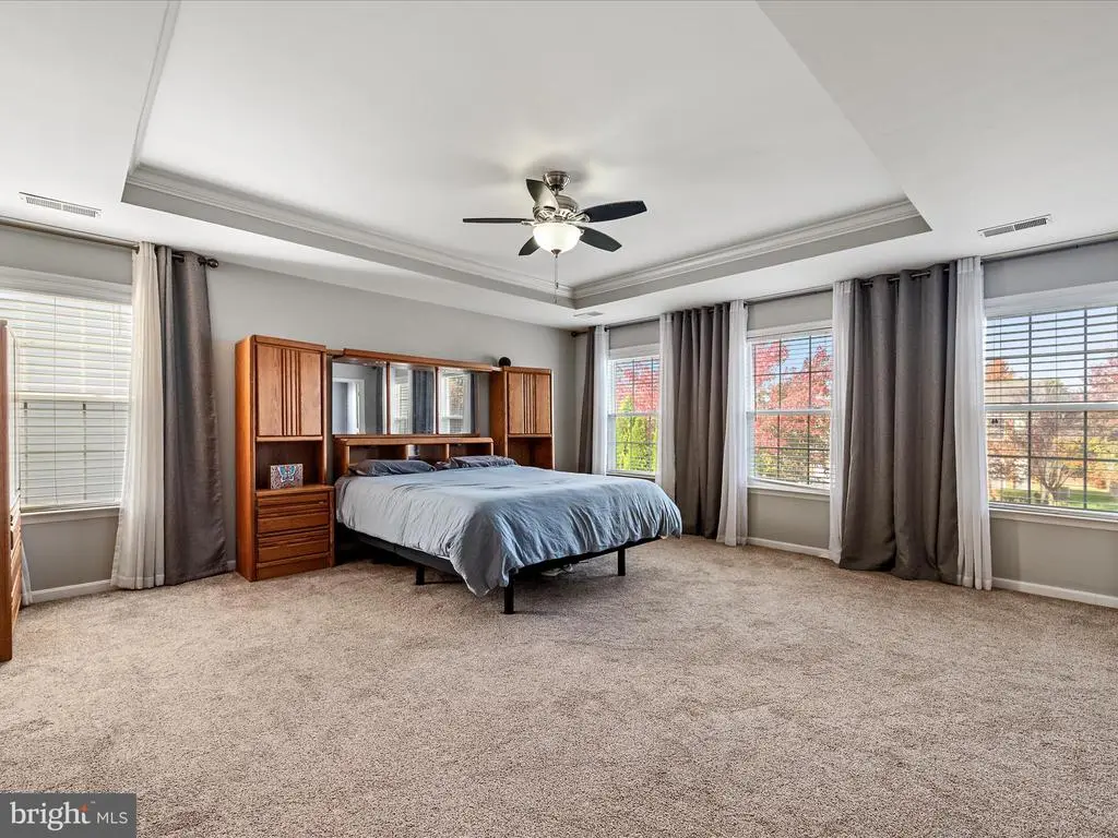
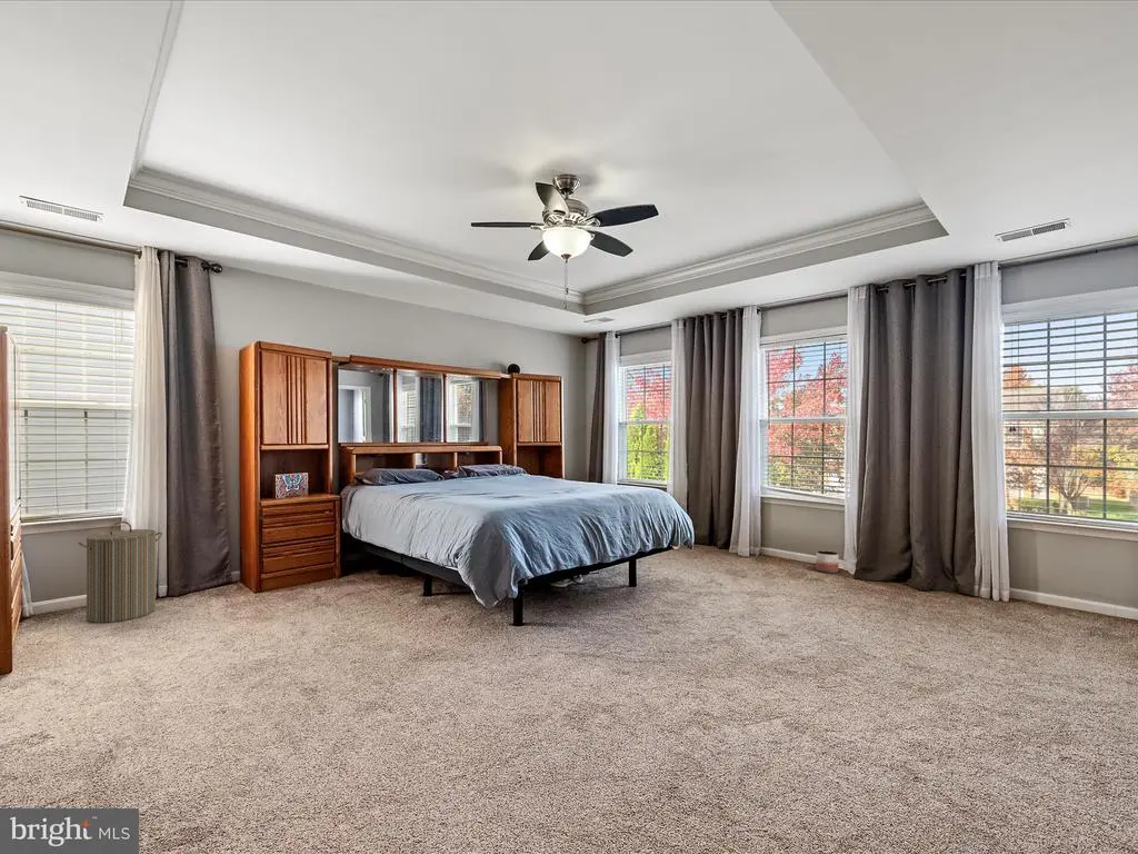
+ planter [816,549,840,574]
+ laundry hamper [77,520,163,624]
